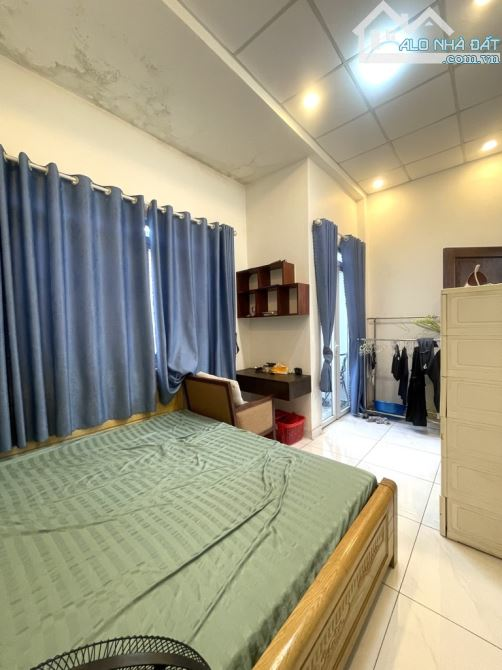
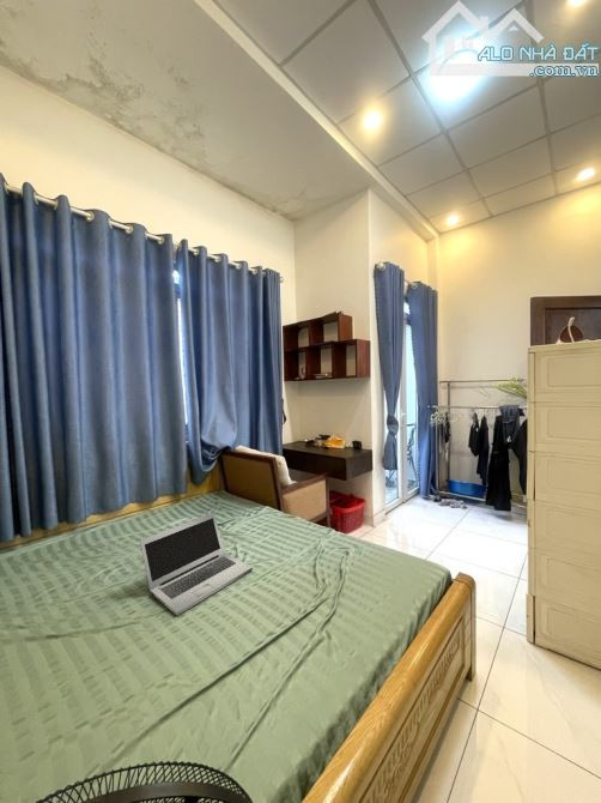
+ laptop [139,512,254,616]
